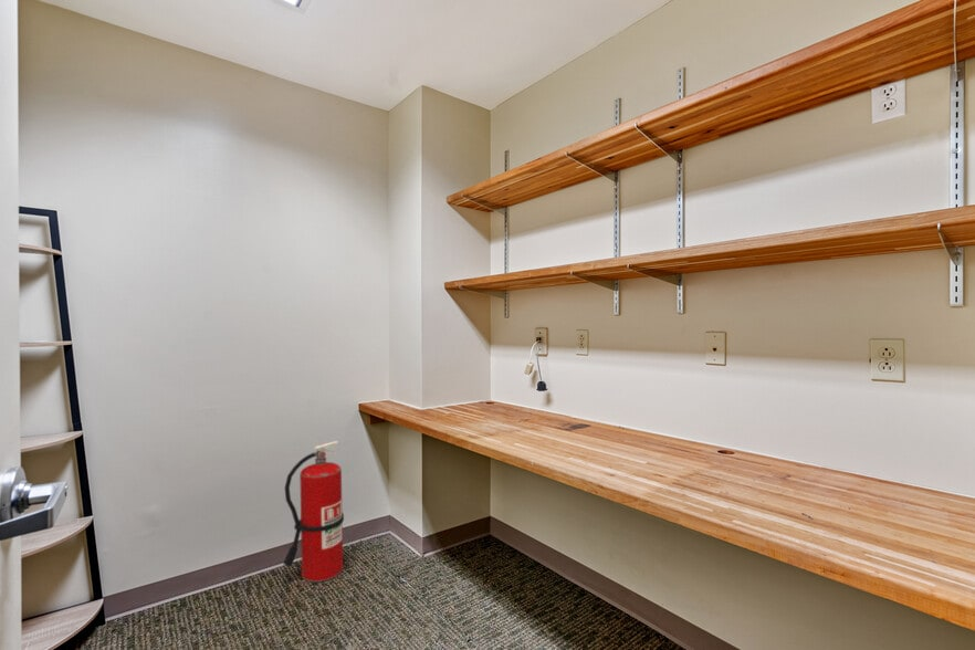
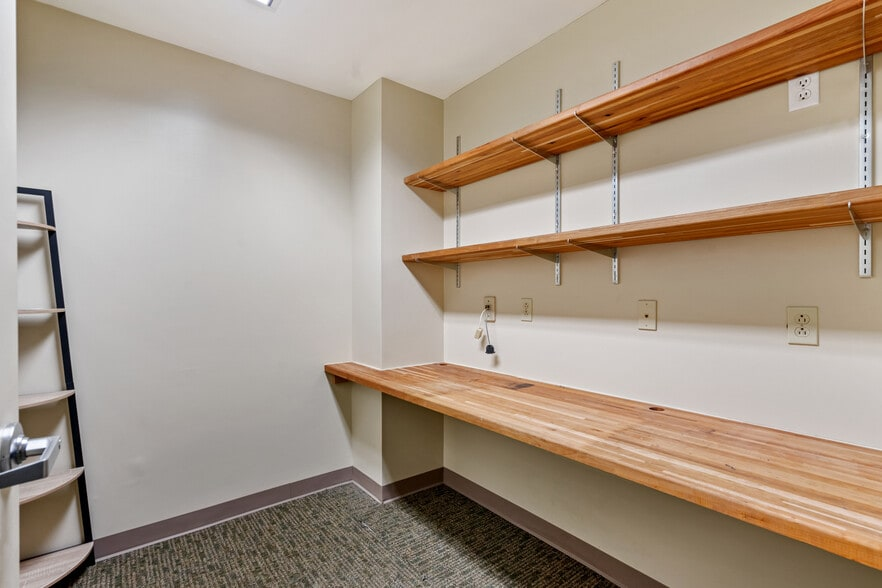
- fire extinguisher [282,440,345,583]
